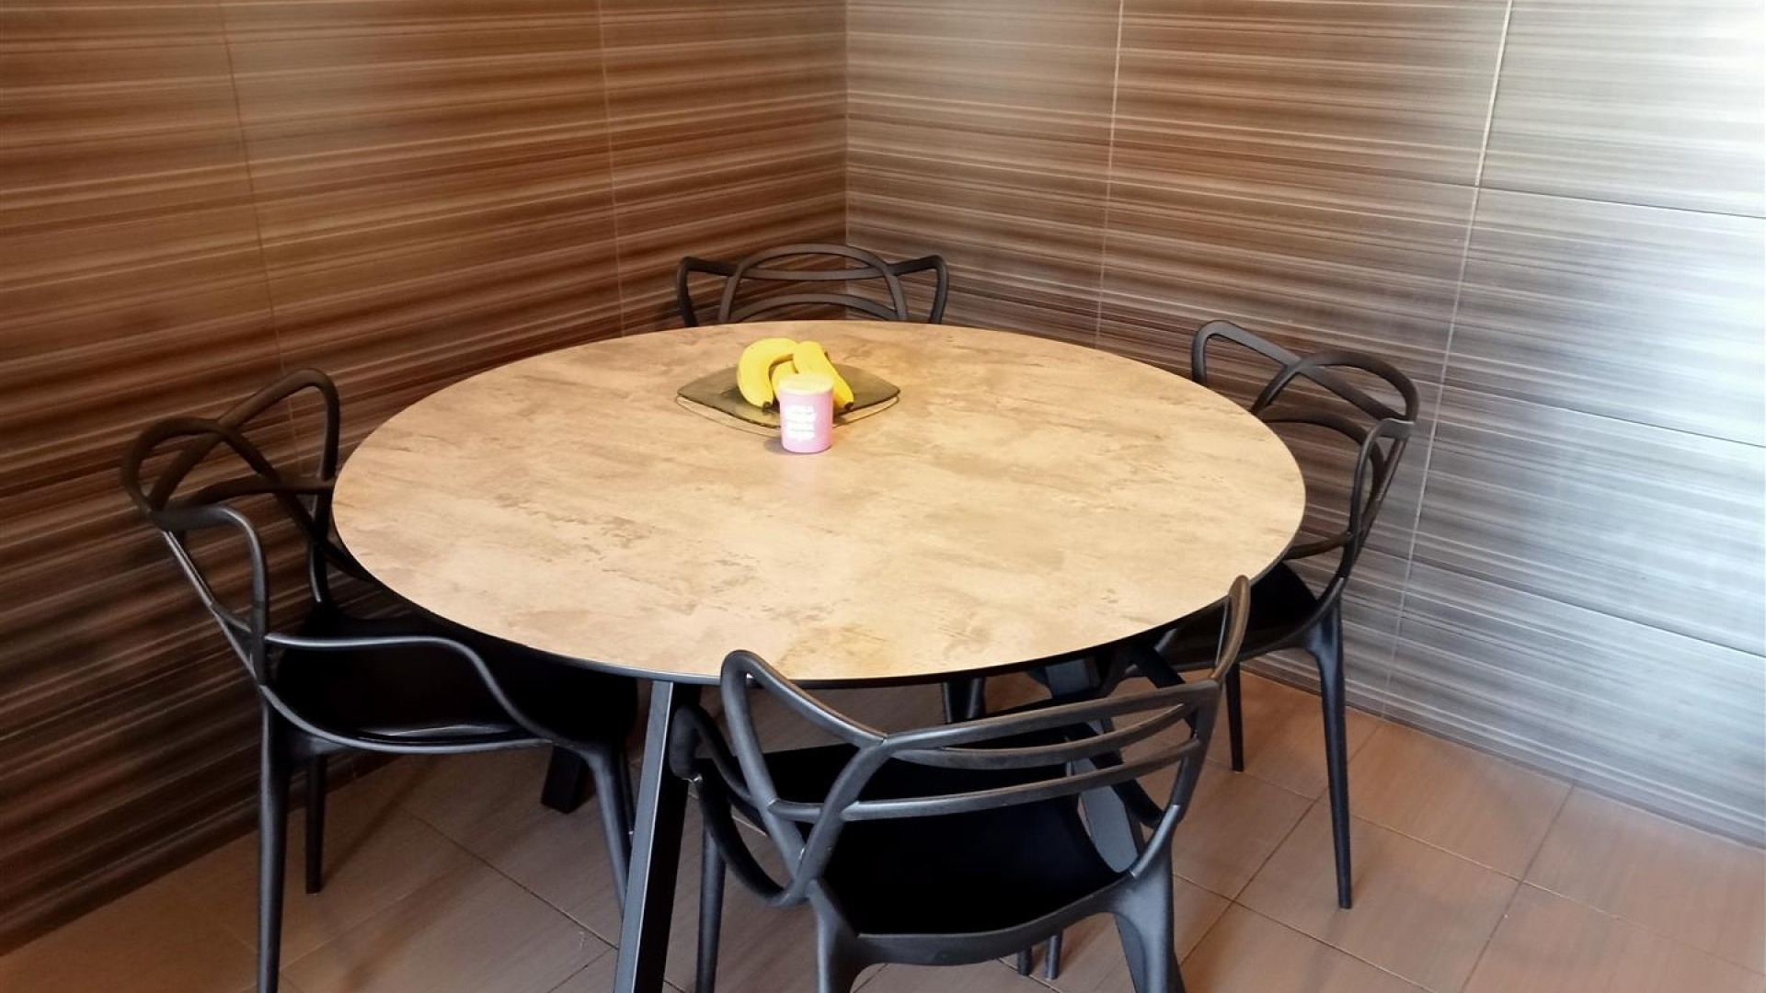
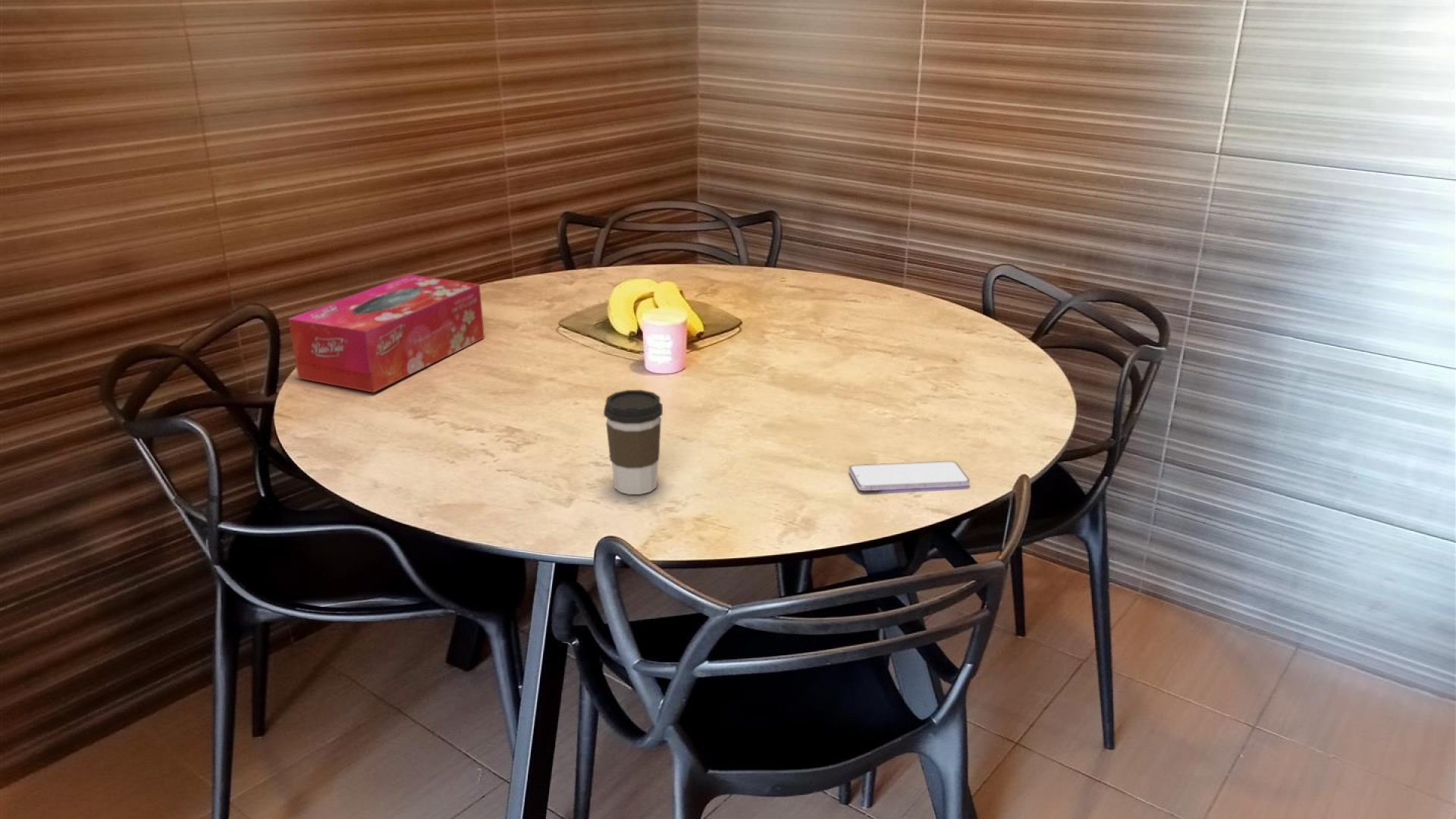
+ coffee cup [603,389,664,495]
+ tissue box [287,274,485,394]
+ smartphone [848,460,971,491]
